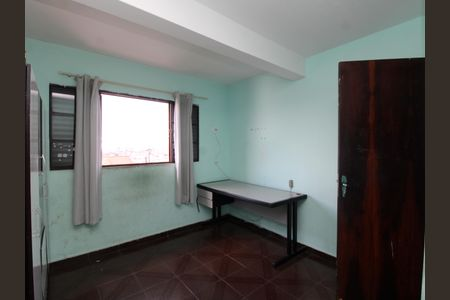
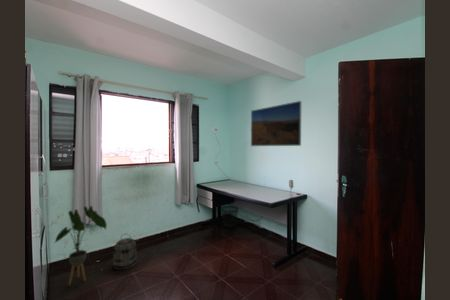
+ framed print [250,100,302,147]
+ house plant [54,205,108,286]
+ wastebasket [220,205,239,229]
+ basket [112,233,138,271]
